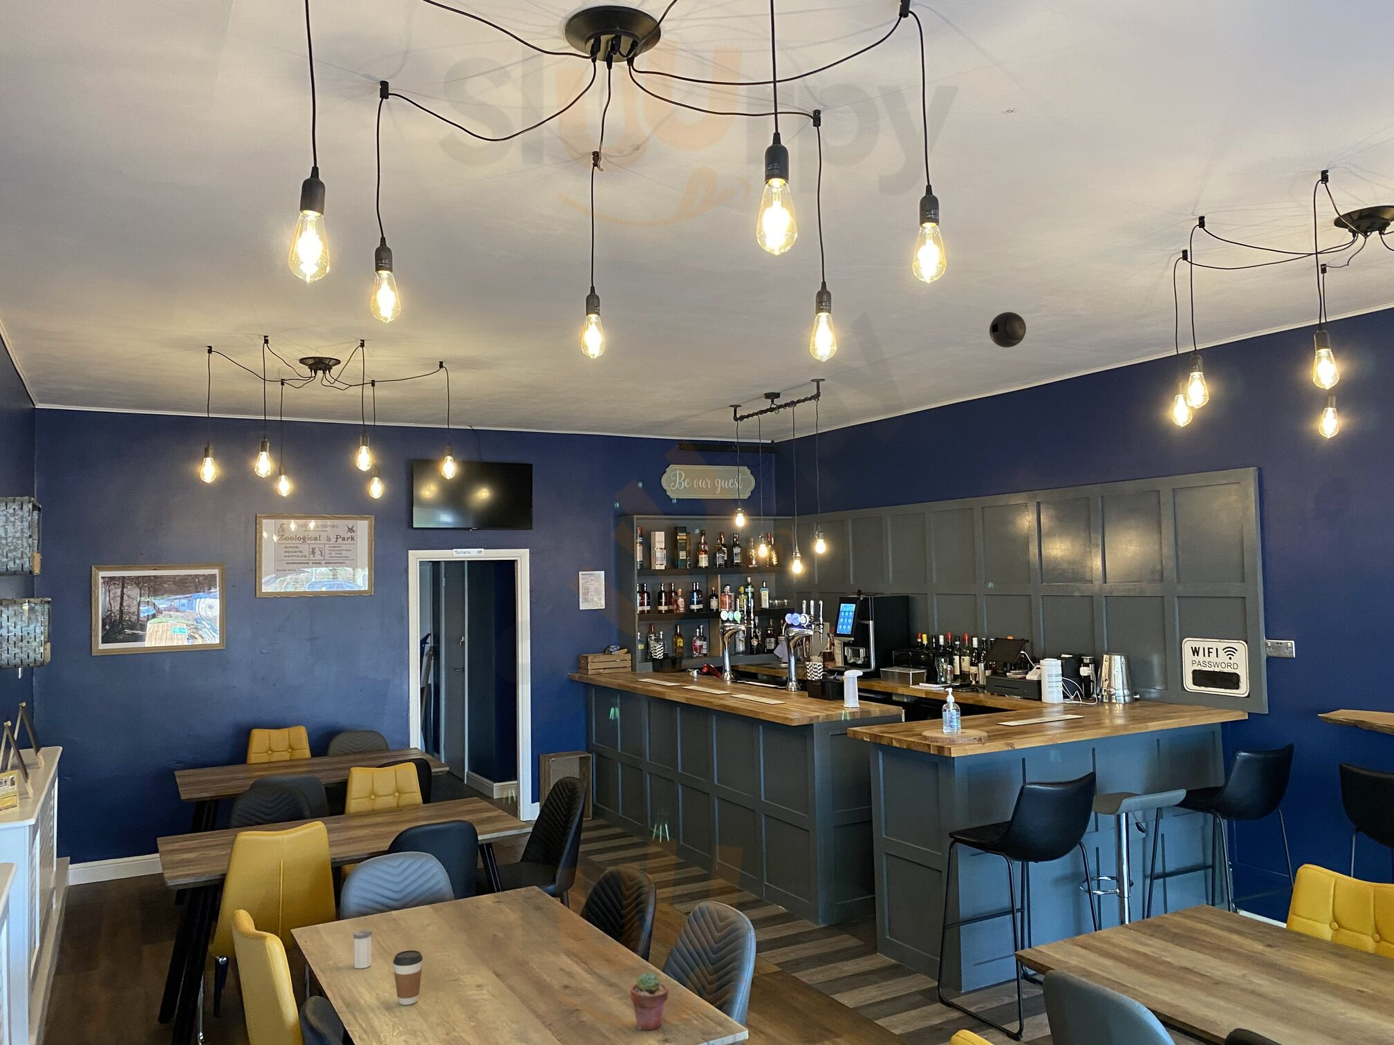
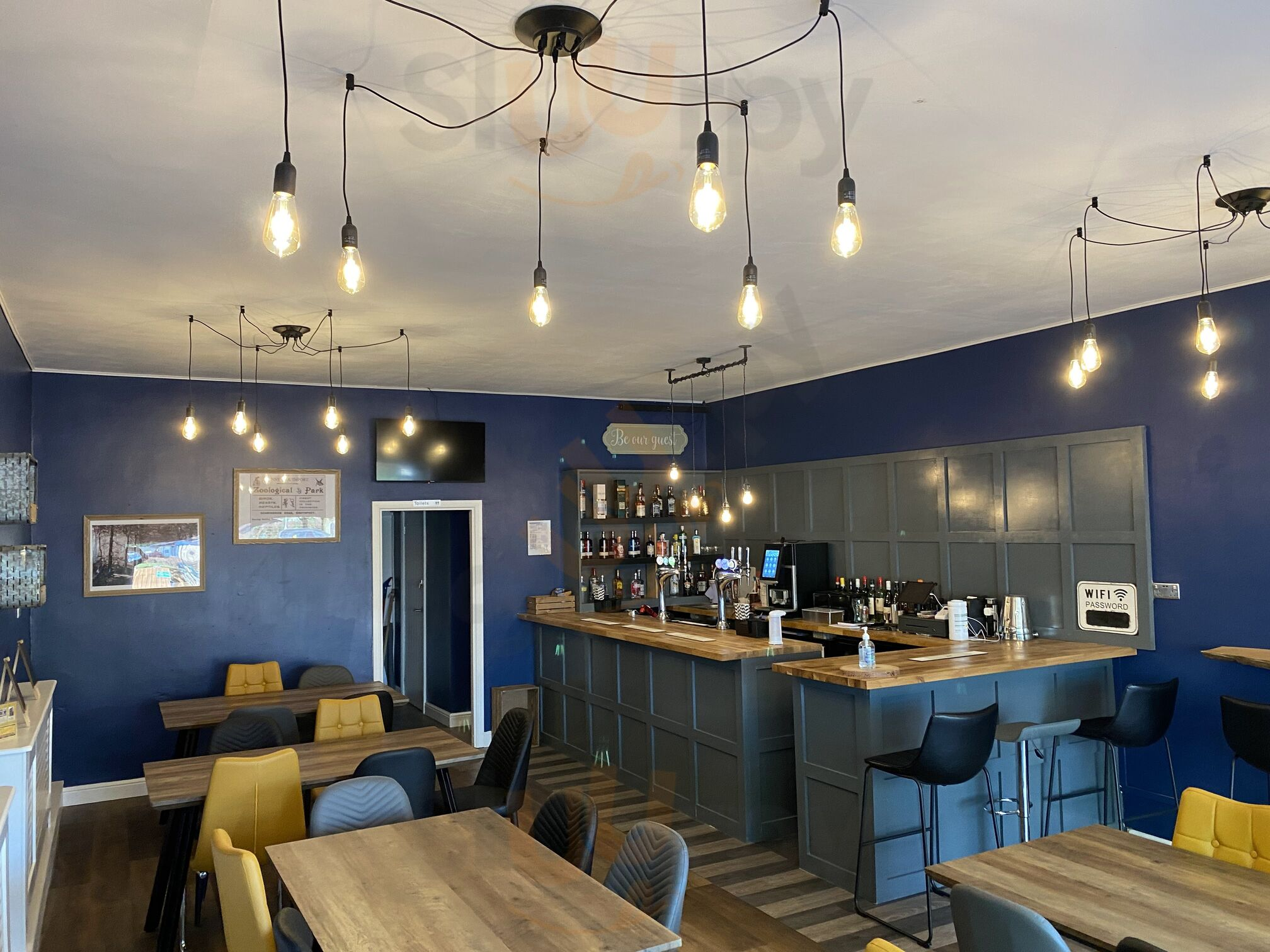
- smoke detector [989,312,1026,348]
- coffee cup [393,950,424,1005]
- salt shaker [352,929,373,969]
- potted succulent [630,971,670,1031]
